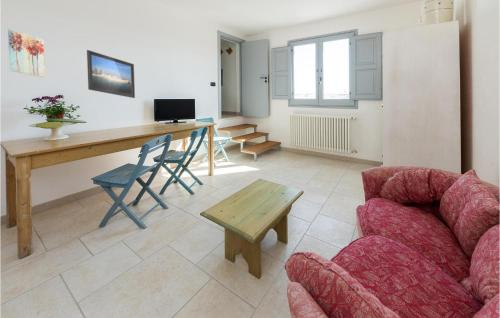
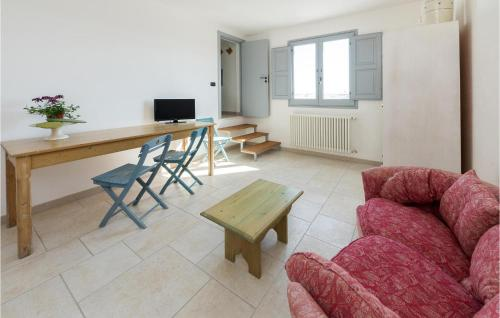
- wall art [7,28,46,79]
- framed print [86,49,136,99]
